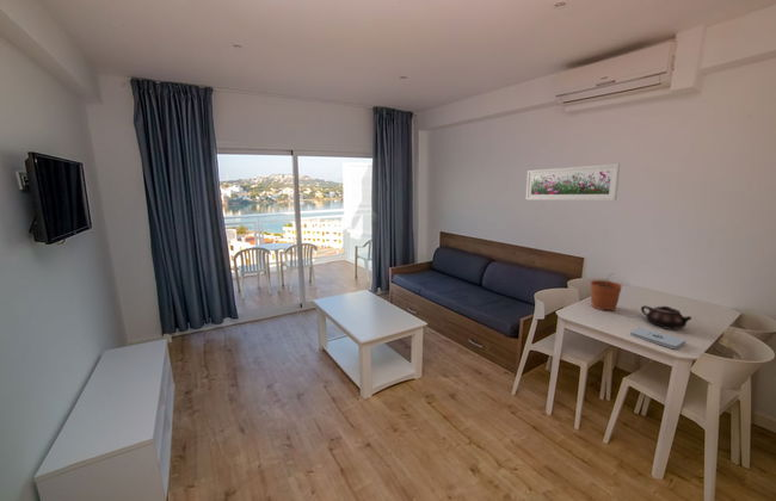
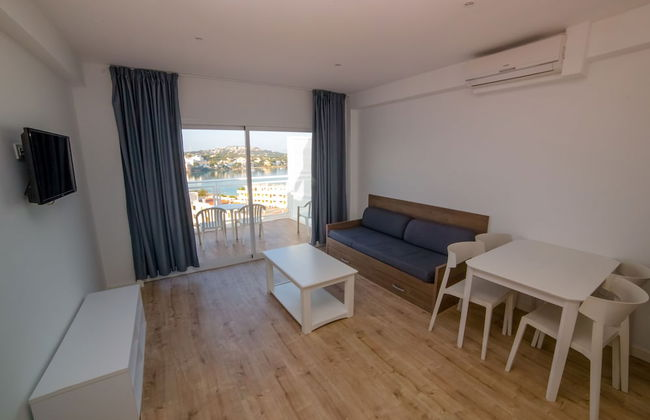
- notepad [629,326,686,350]
- teapot [640,304,692,329]
- plant pot [590,272,623,311]
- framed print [525,162,621,202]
